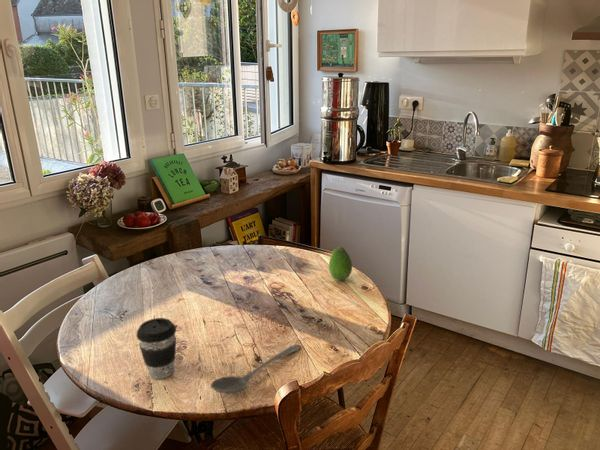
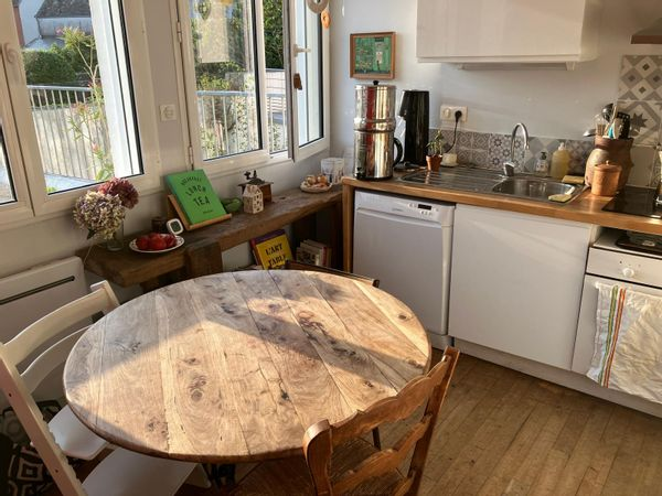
- stirrer [210,344,301,395]
- coffee cup [136,317,177,380]
- fruit [328,246,353,282]
